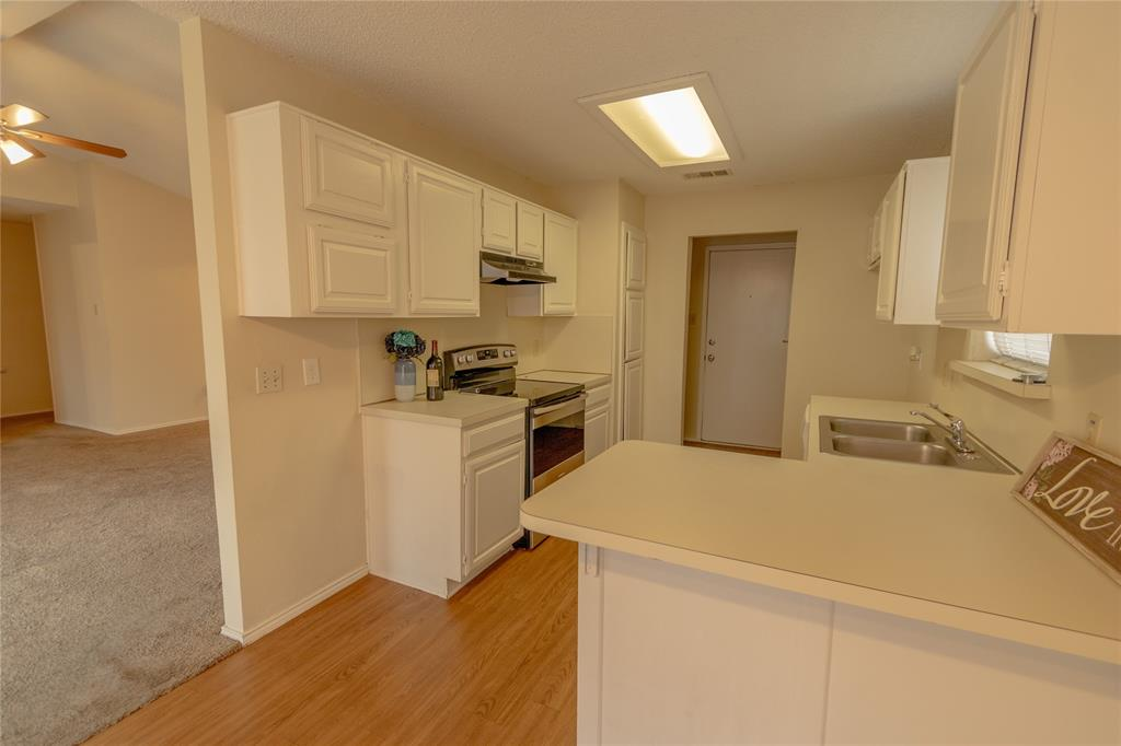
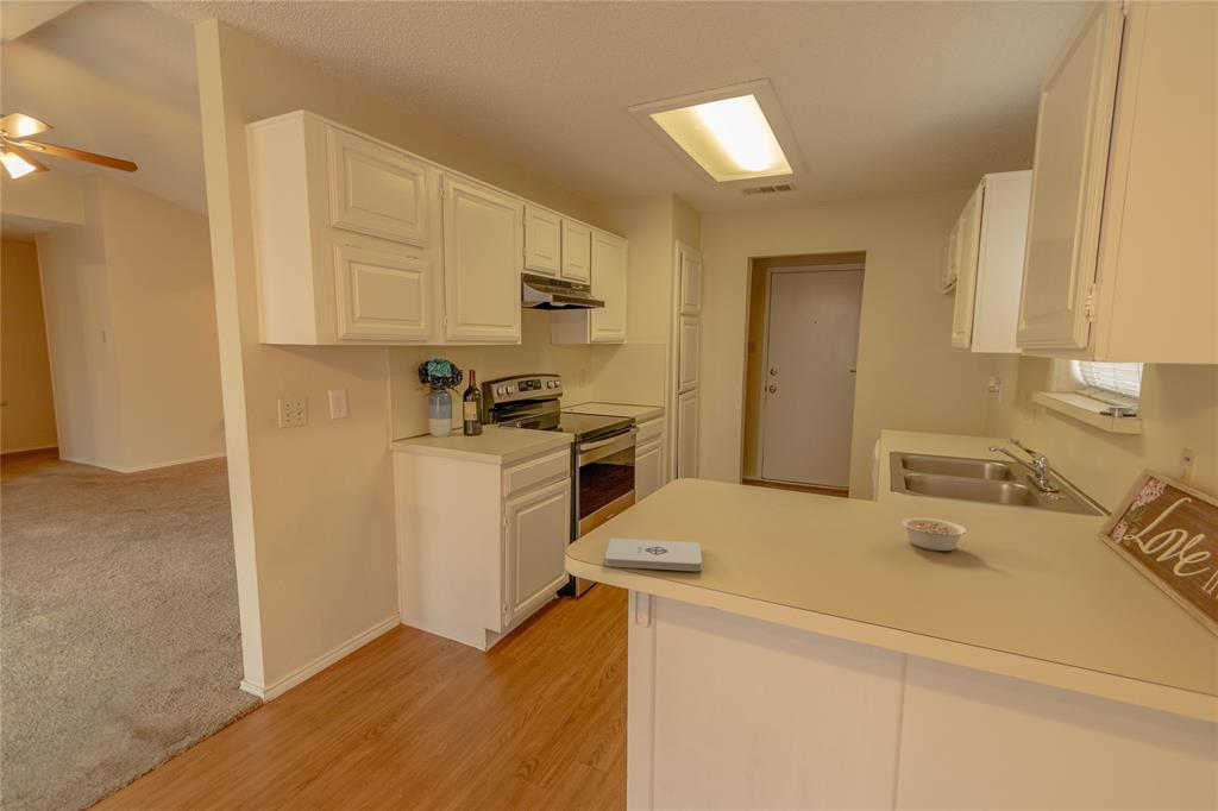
+ notepad [604,537,703,572]
+ legume [900,517,972,552]
